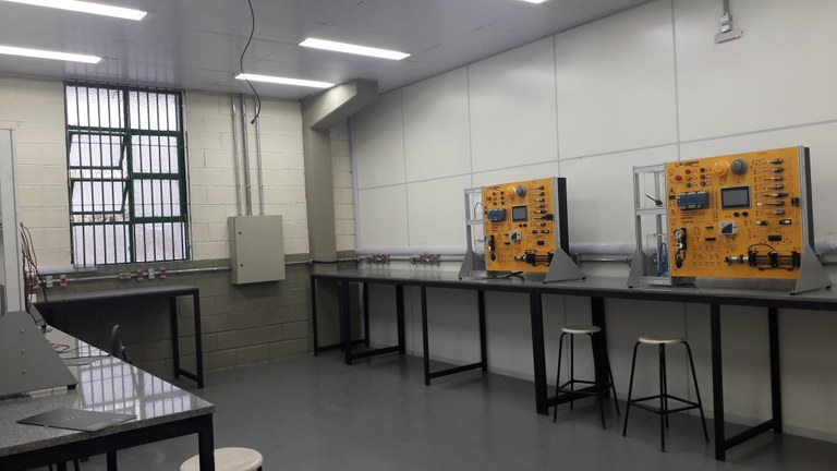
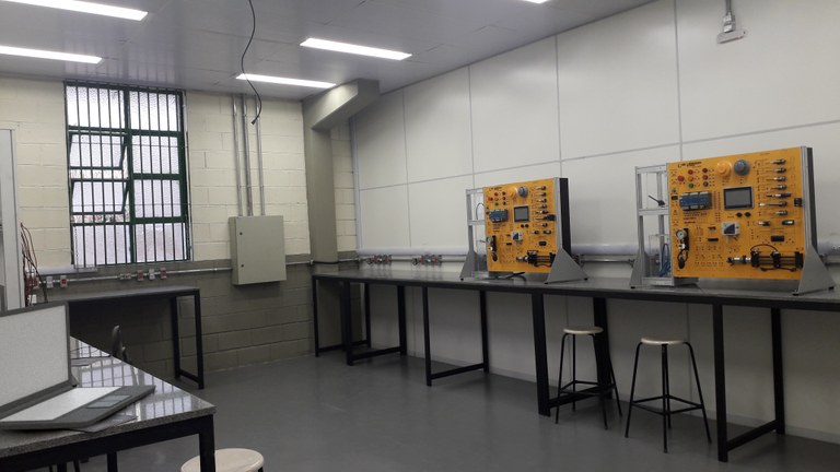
+ laptop [0,299,158,432]
